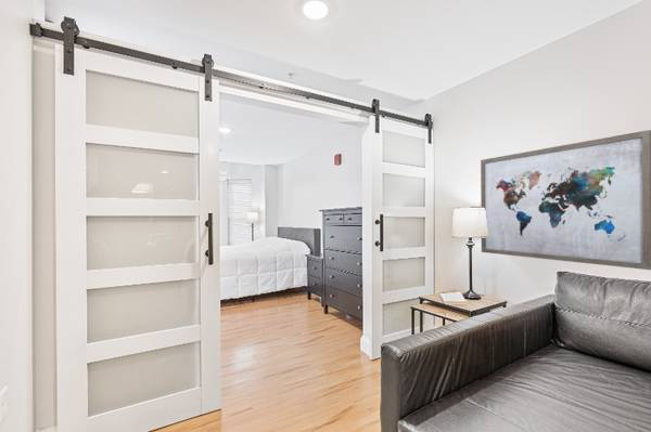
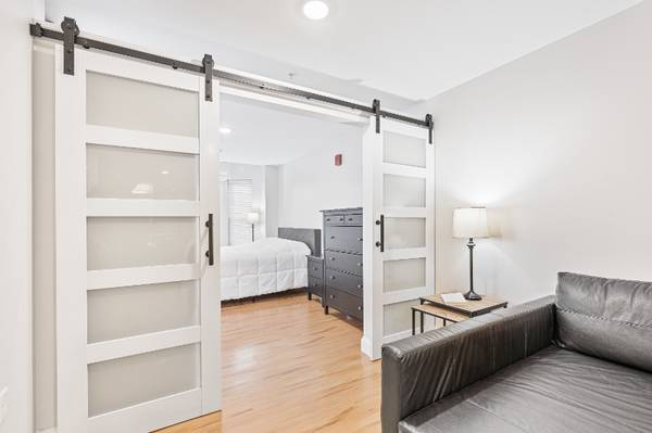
- wall art [480,129,651,271]
